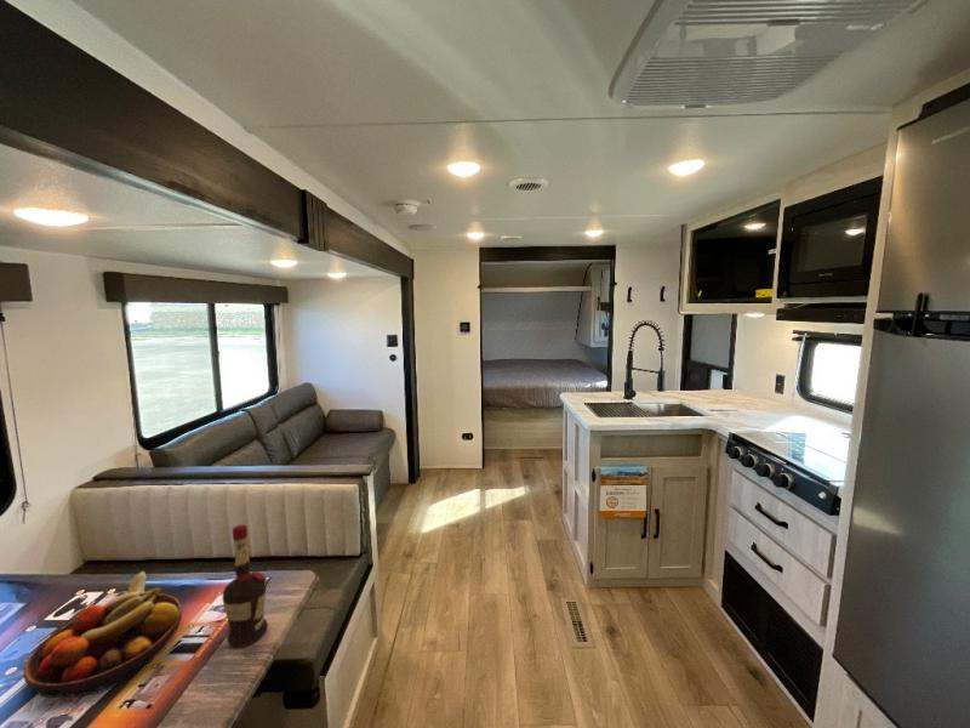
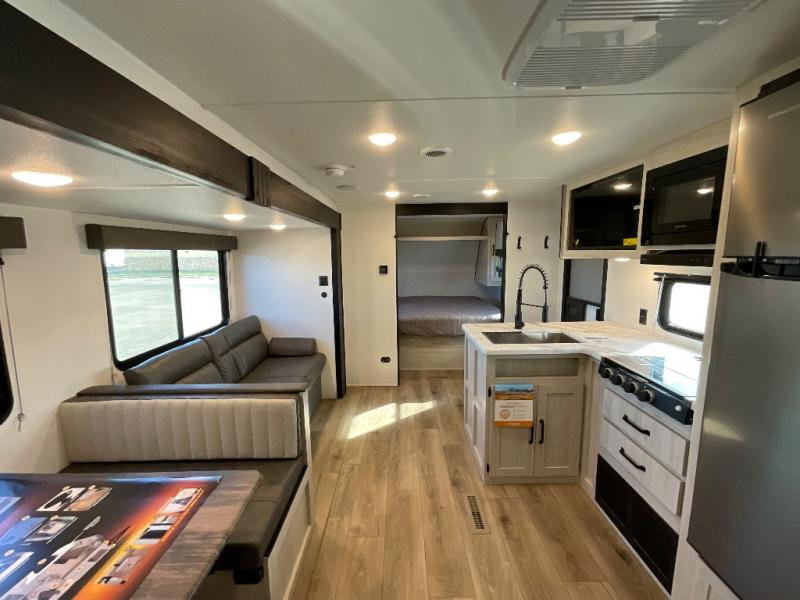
- liquor [222,524,269,648]
- fruit bowl [22,570,183,699]
